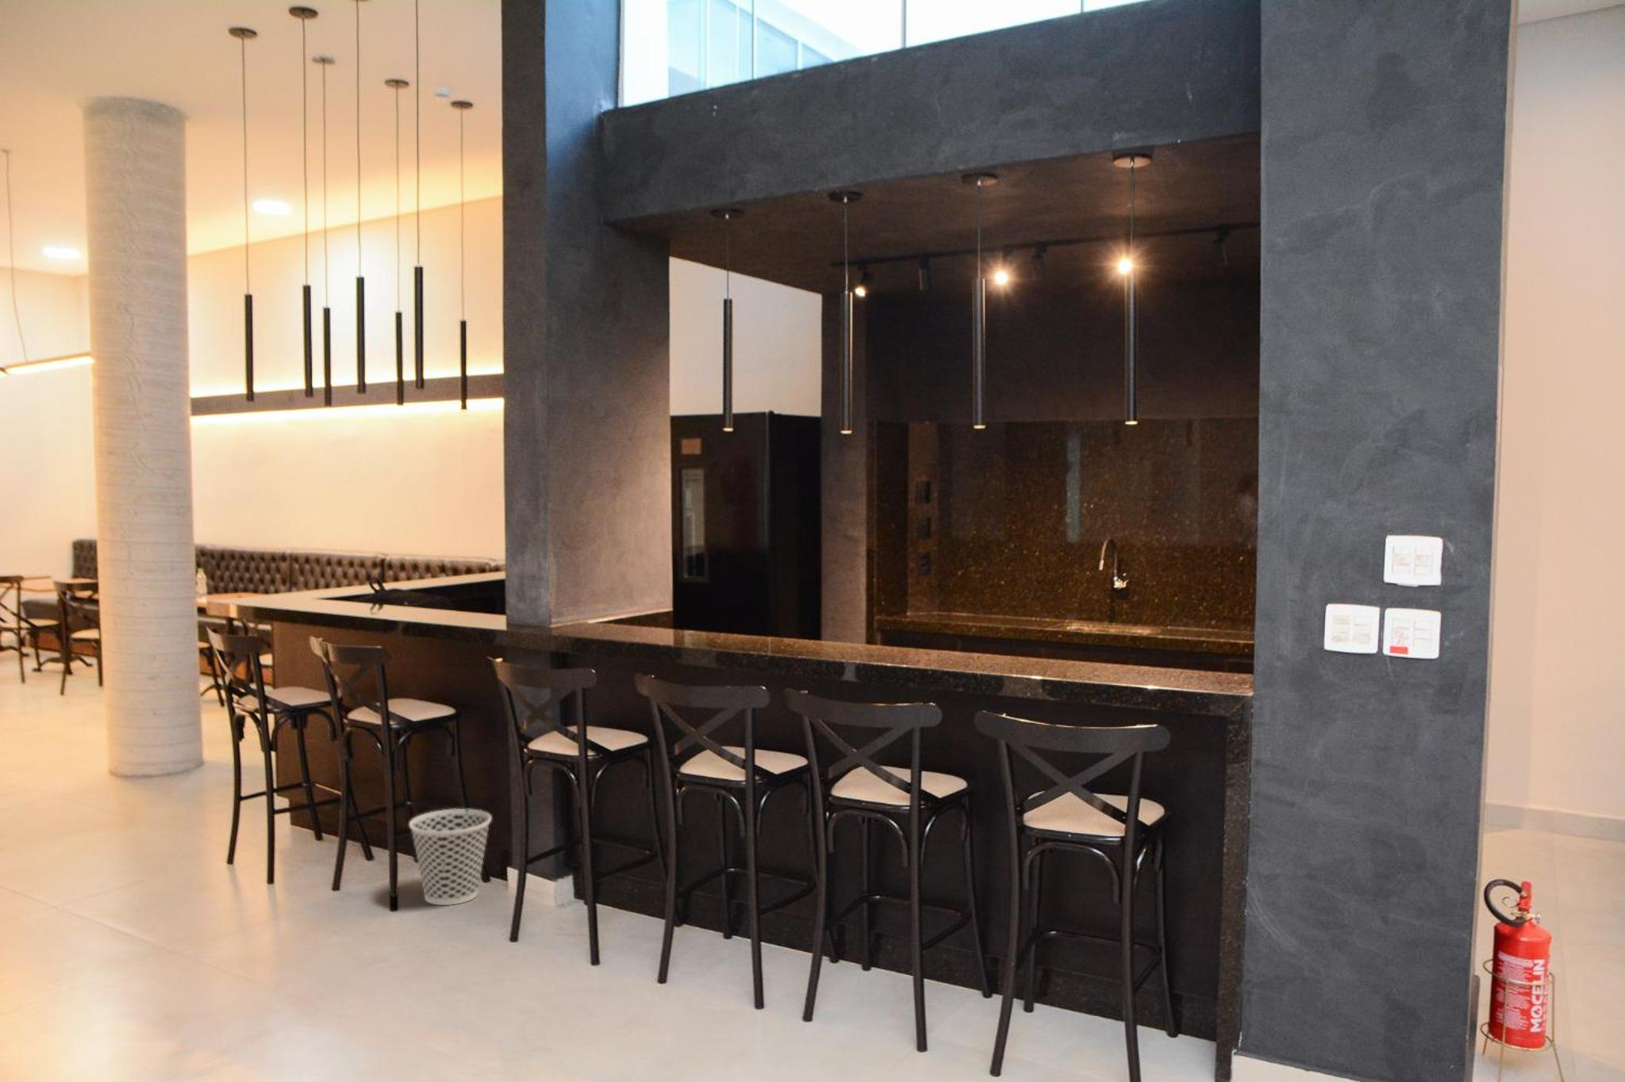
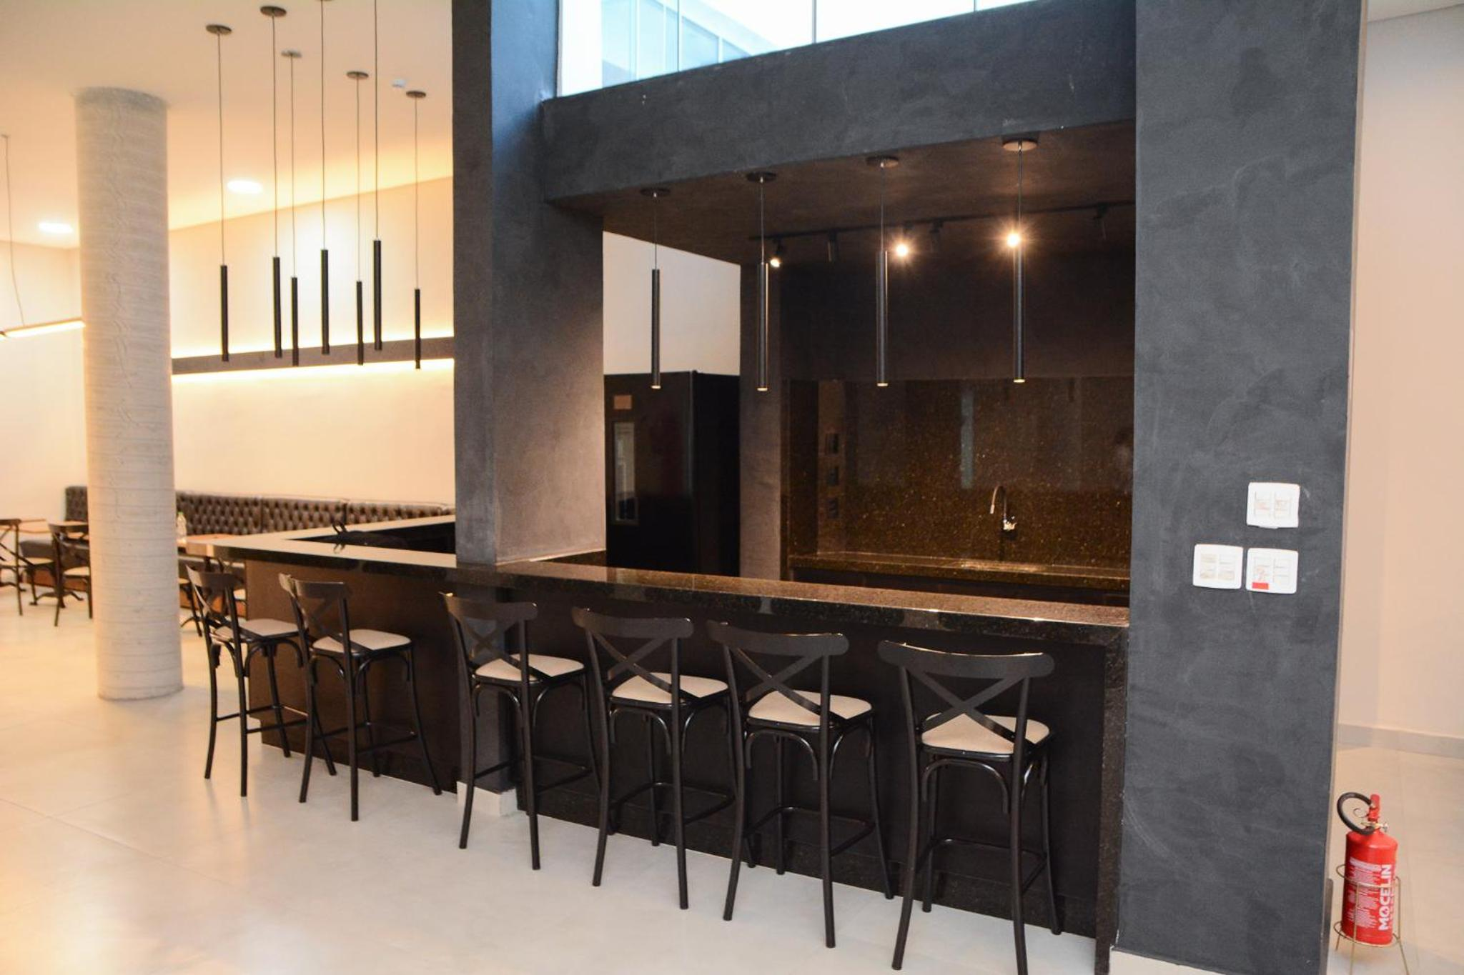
- wastebasket [408,808,492,906]
